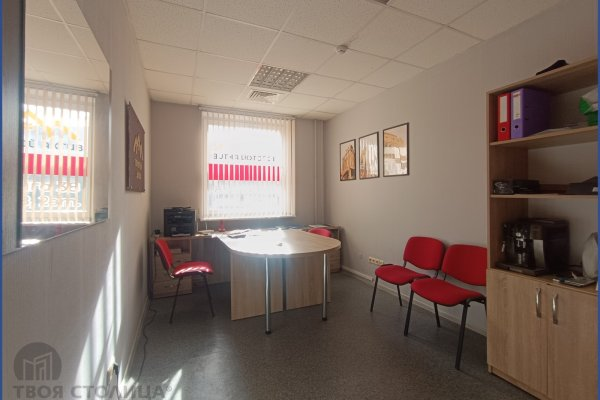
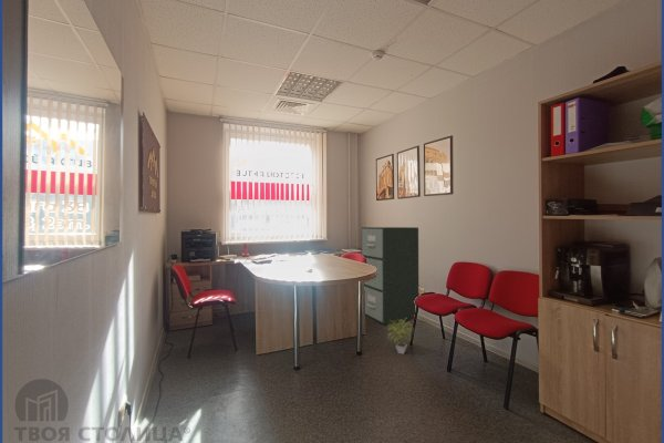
+ potted plant [386,318,416,356]
+ filing cabinet [361,226,419,326]
